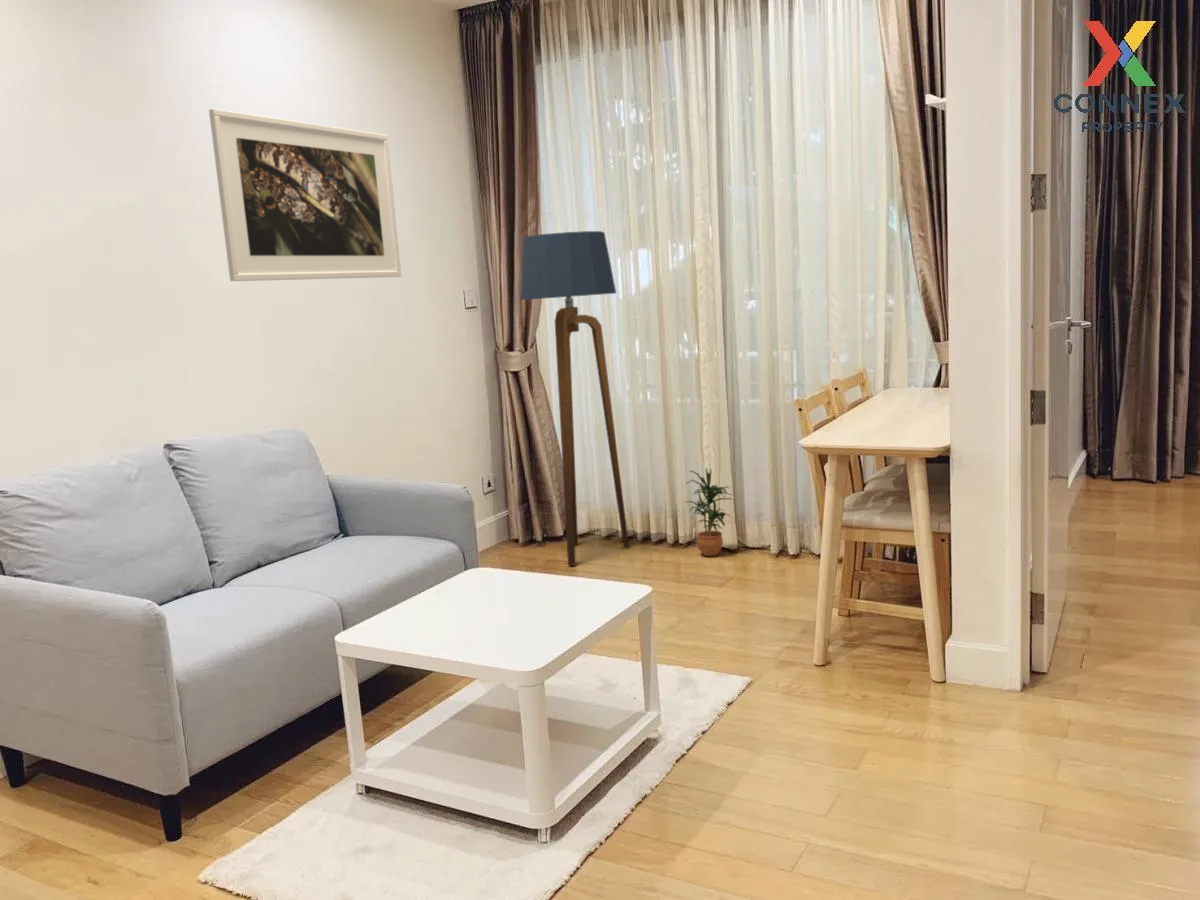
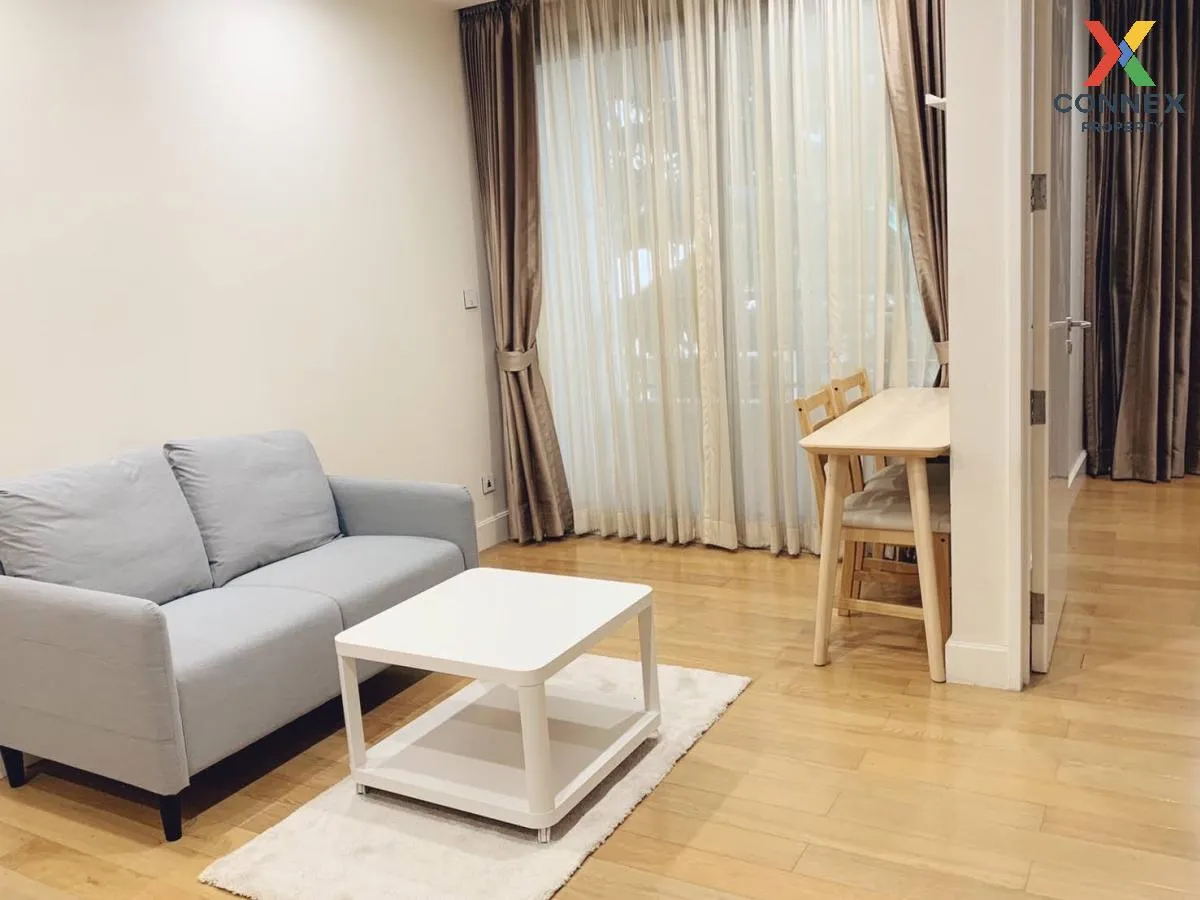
- floor lamp [519,230,630,567]
- potted plant [684,467,735,557]
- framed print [208,108,402,282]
